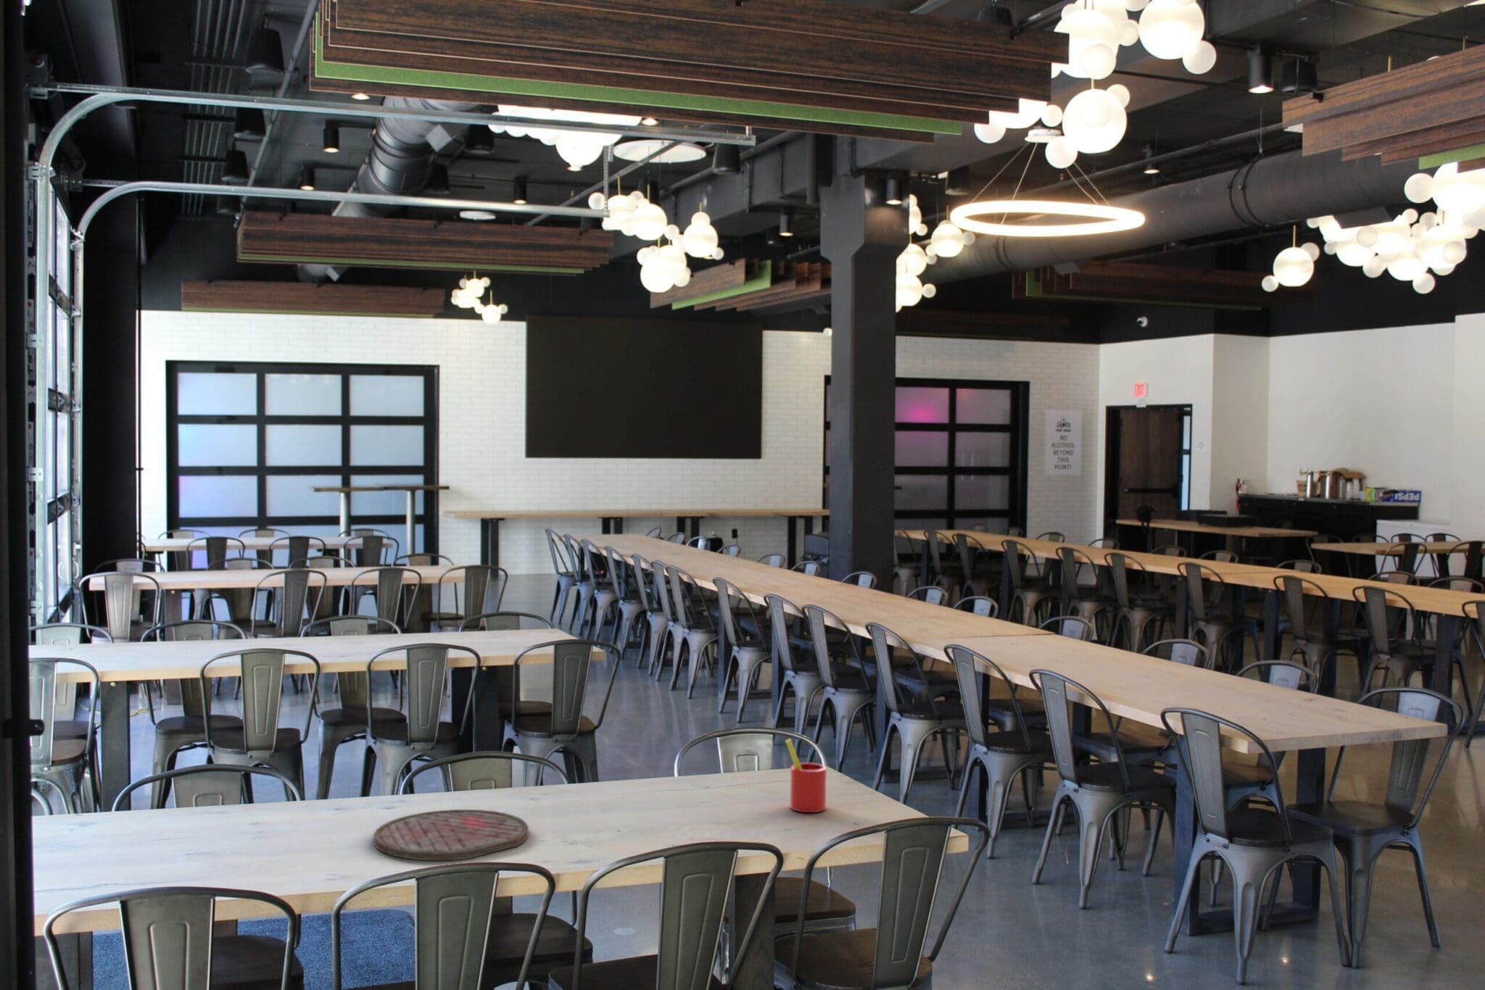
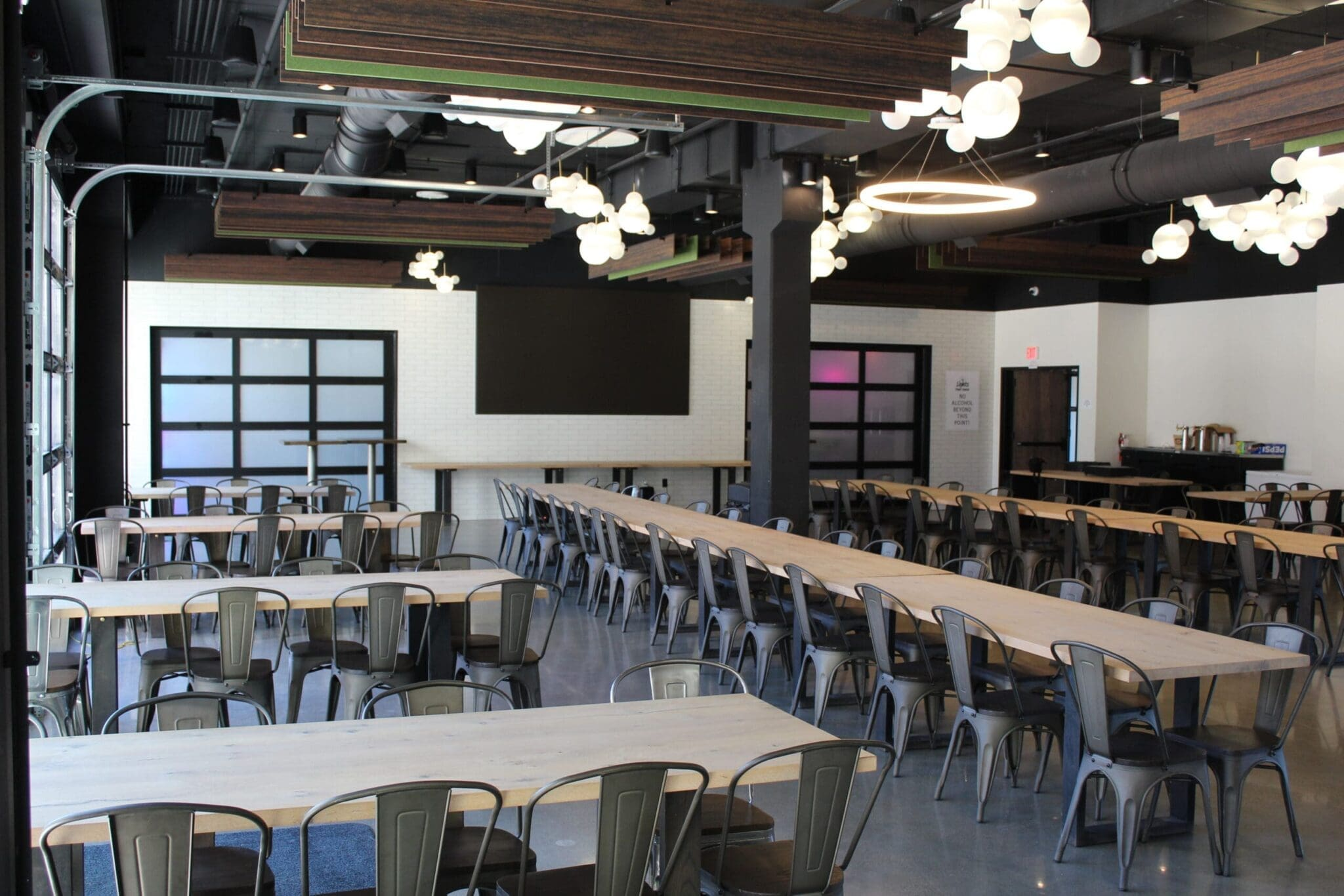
- cutting board [373,809,529,862]
- straw [784,738,828,813]
